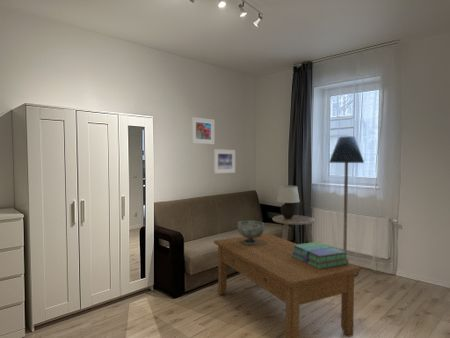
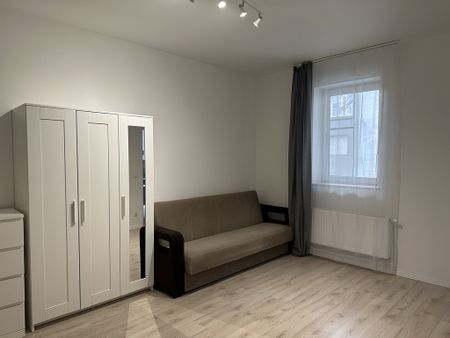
- stack of books [292,241,349,269]
- table lamp [276,185,301,219]
- side table [272,214,316,243]
- floor lamp [328,135,365,276]
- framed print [191,116,216,145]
- coffee table [213,232,362,338]
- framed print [213,148,236,175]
- decorative bowl [237,219,265,245]
